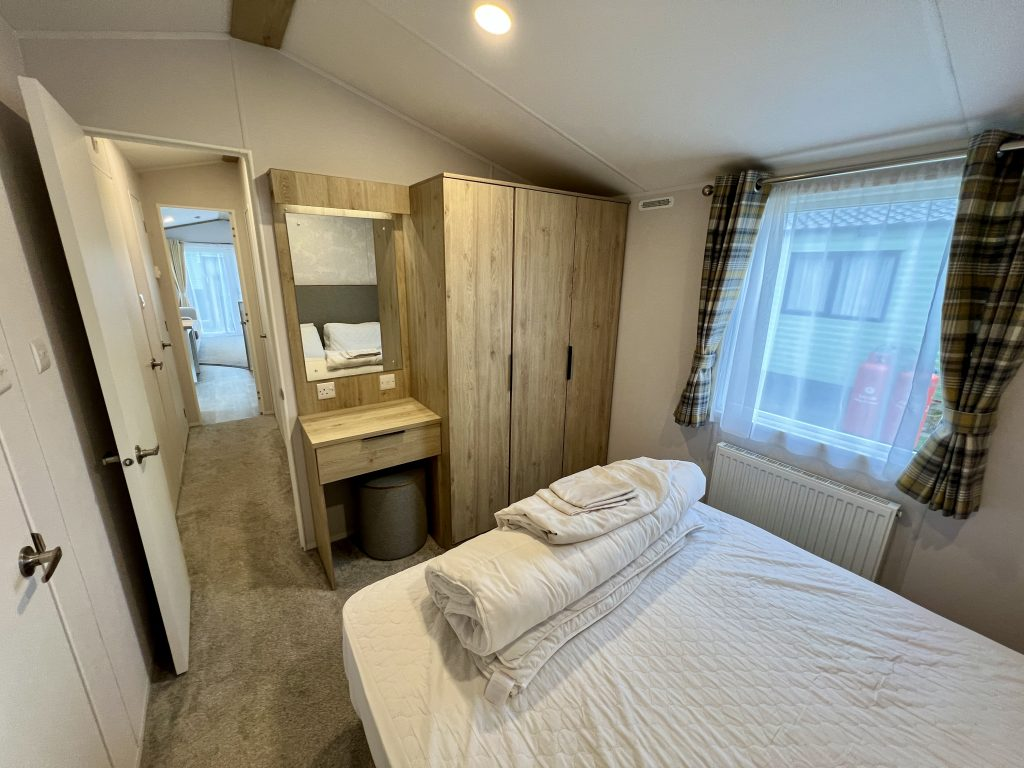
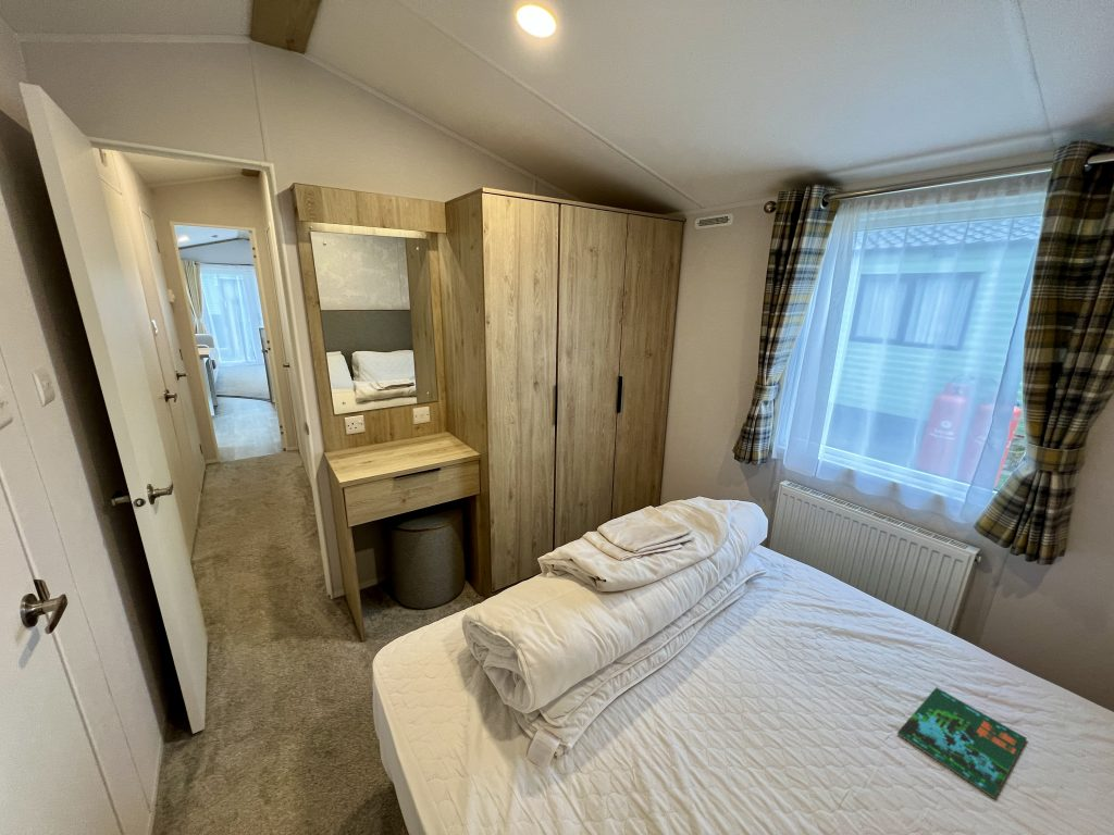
+ book [896,686,1027,799]
